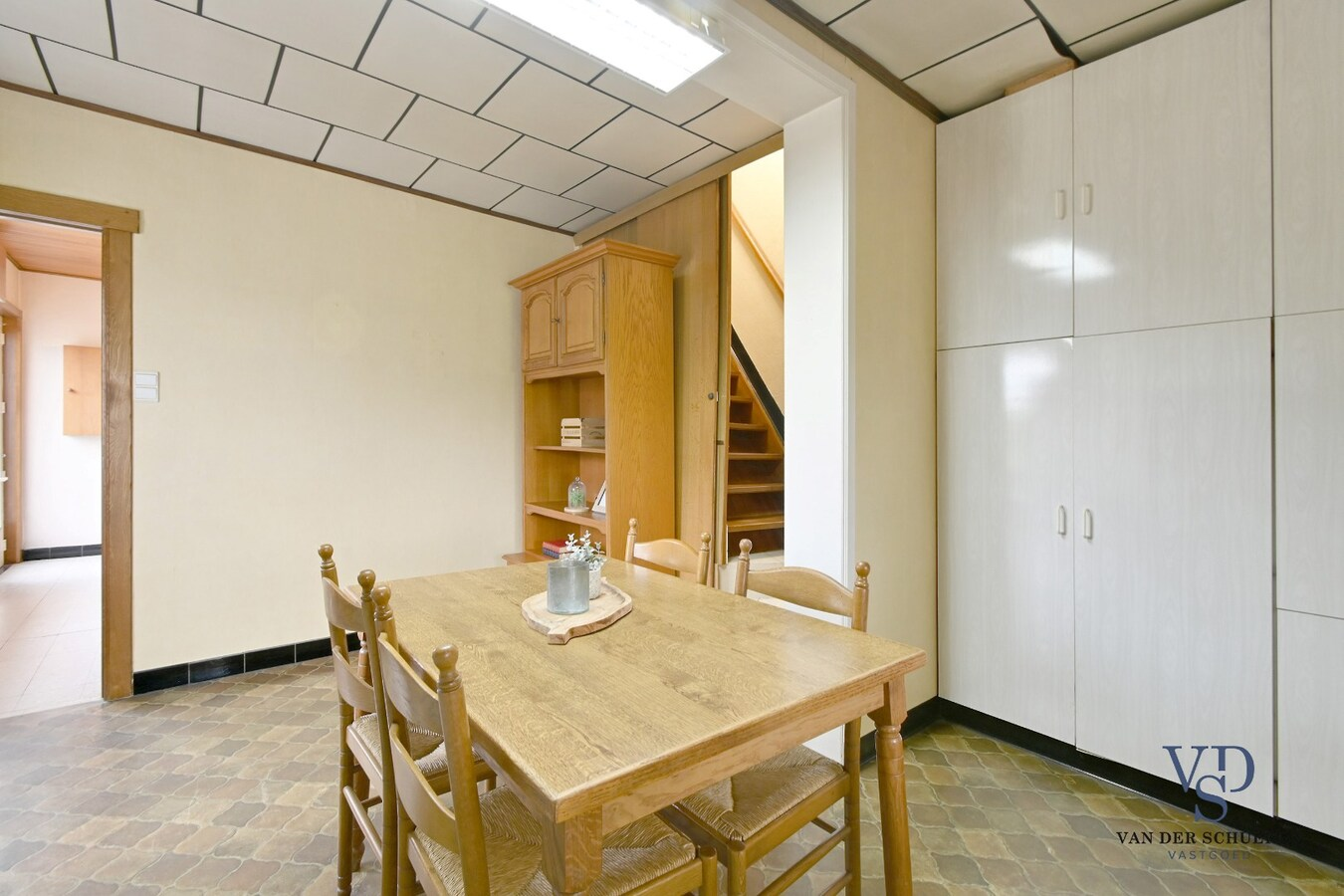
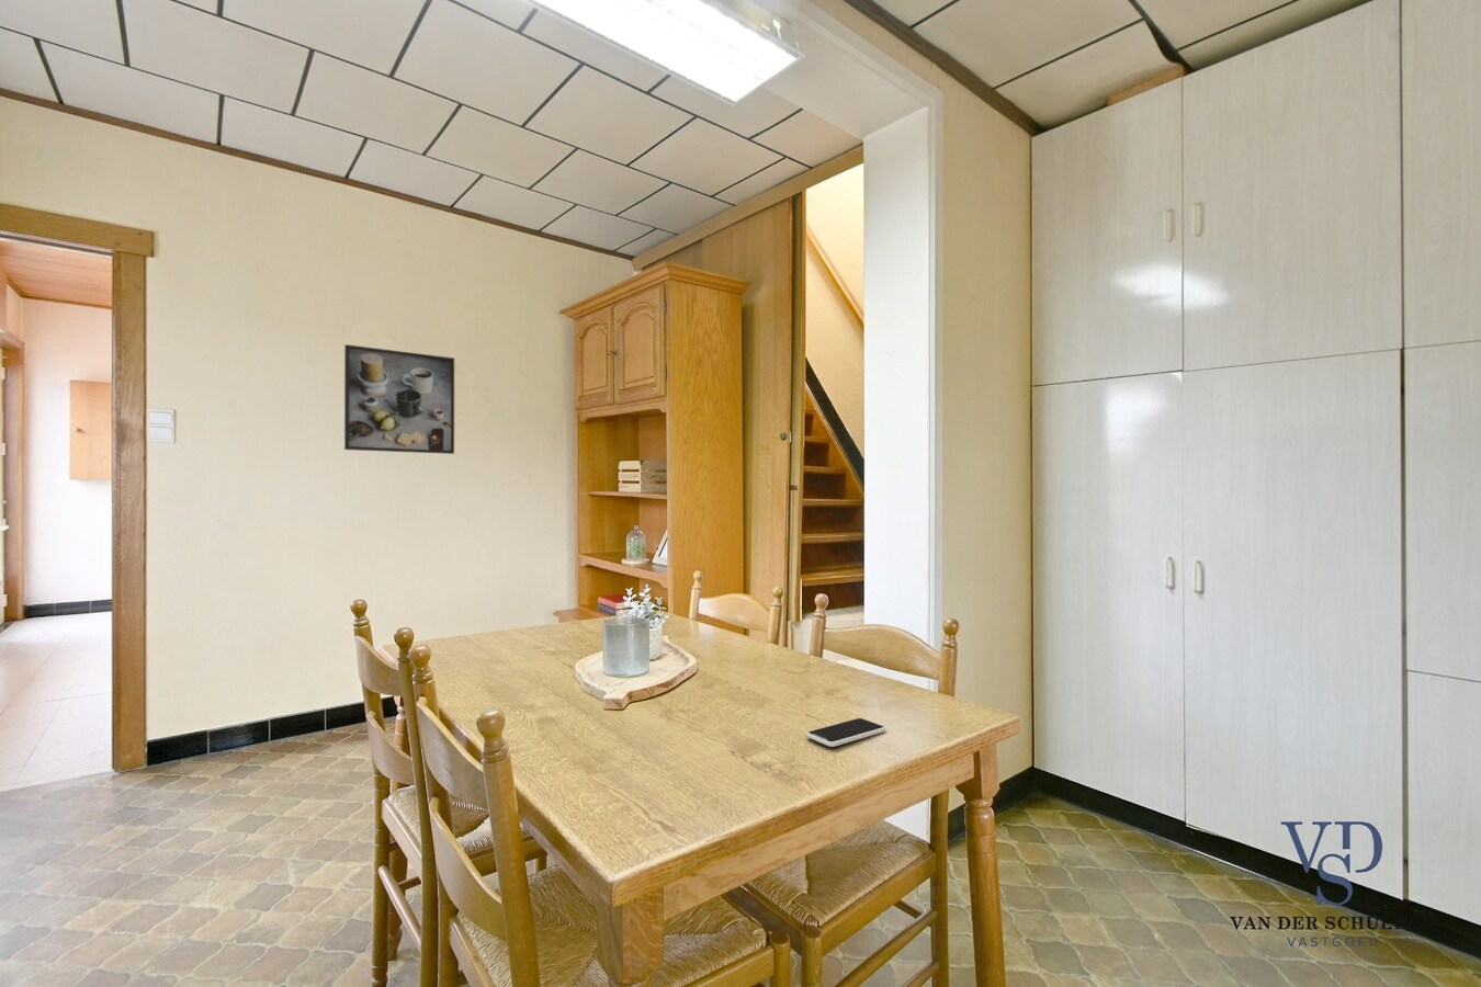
+ smartphone [806,717,886,748]
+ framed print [344,344,455,455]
